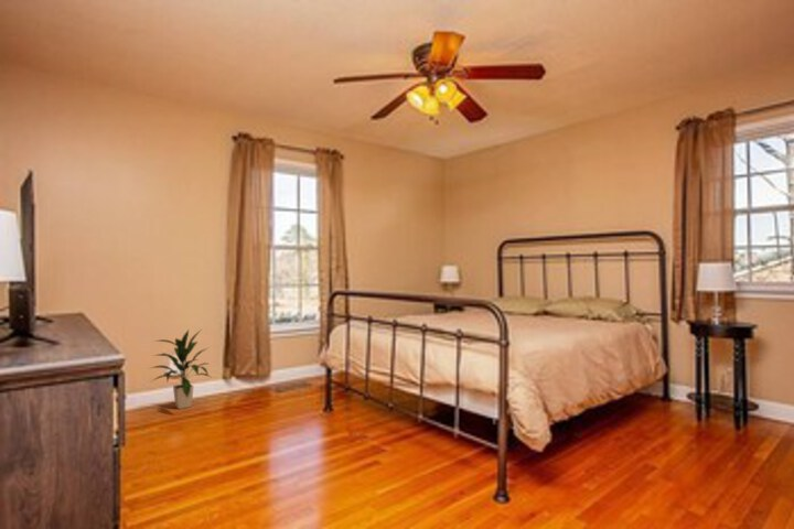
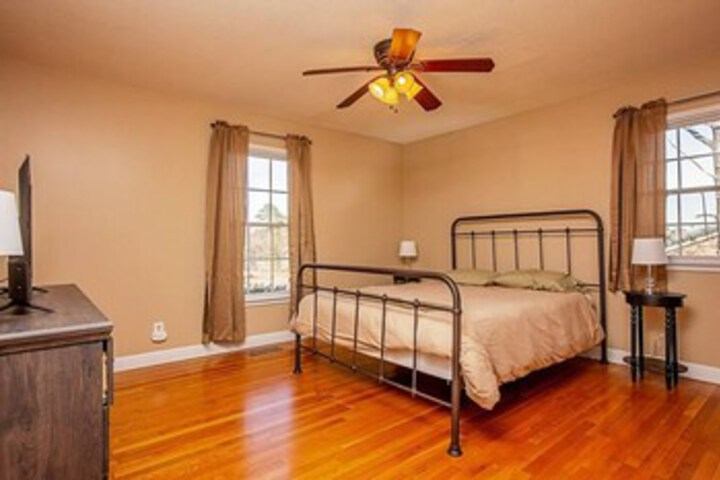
- indoor plant [147,328,212,410]
